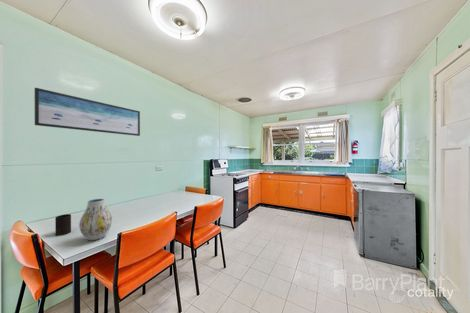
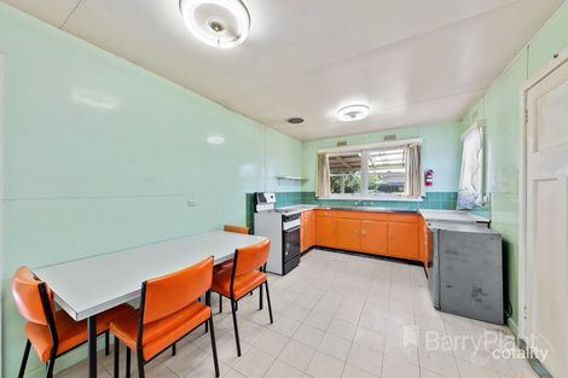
- wall art [34,87,141,137]
- cup [54,213,72,236]
- vase [78,198,113,241]
